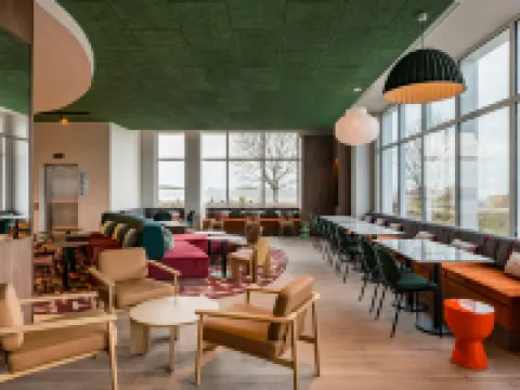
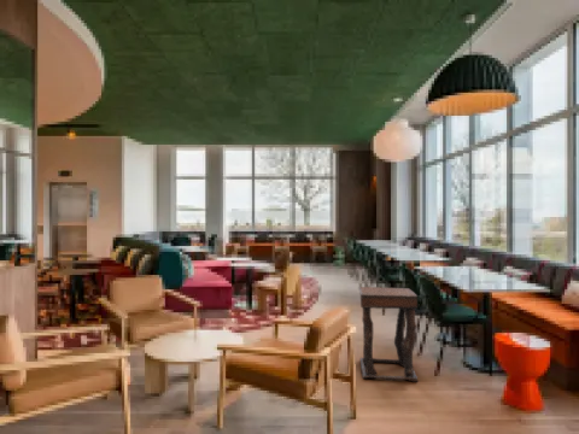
+ side table [358,286,419,383]
